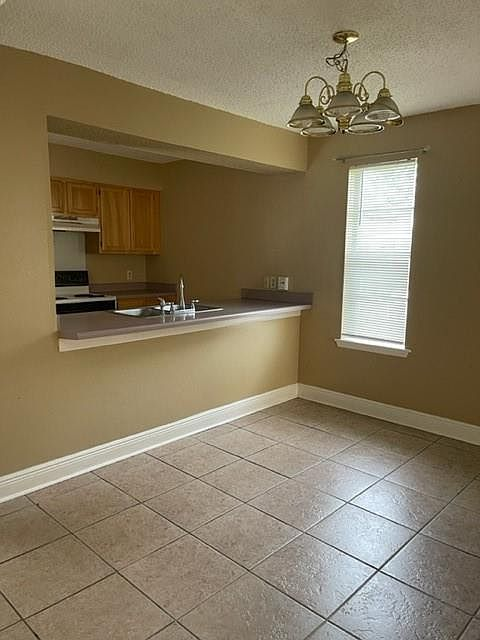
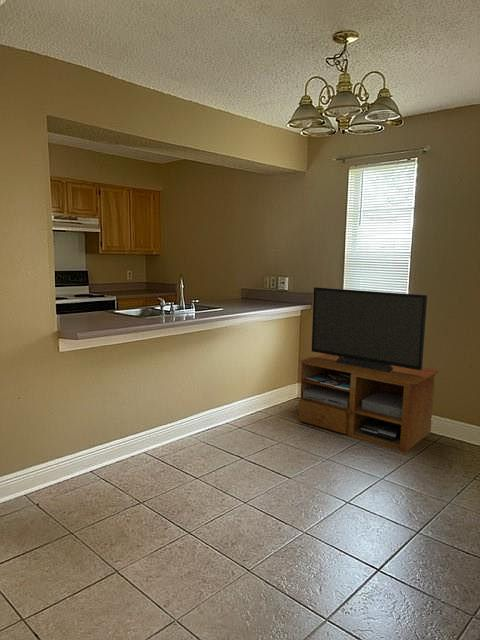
+ tv stand [298,286,439,453]
